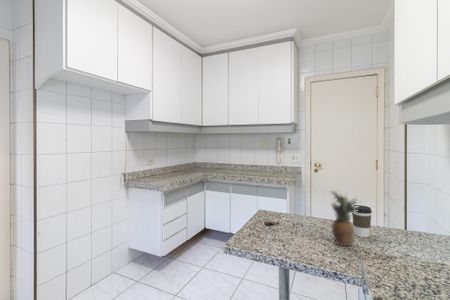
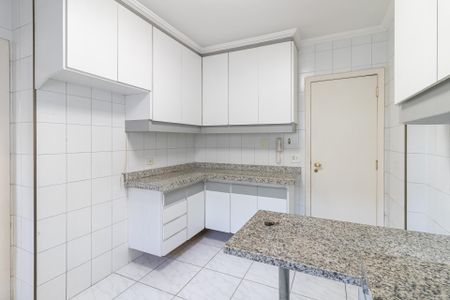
- coffee cup [351,204,373,238]
- fruit [328,189,362,247]
